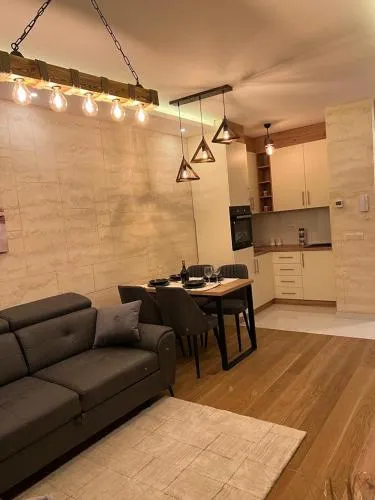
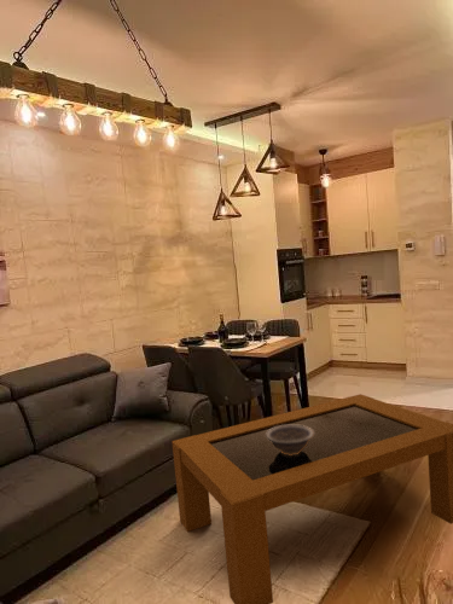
+ decorative bowl [266,425,314,455]
+ coffee table [170,393,453,604]
